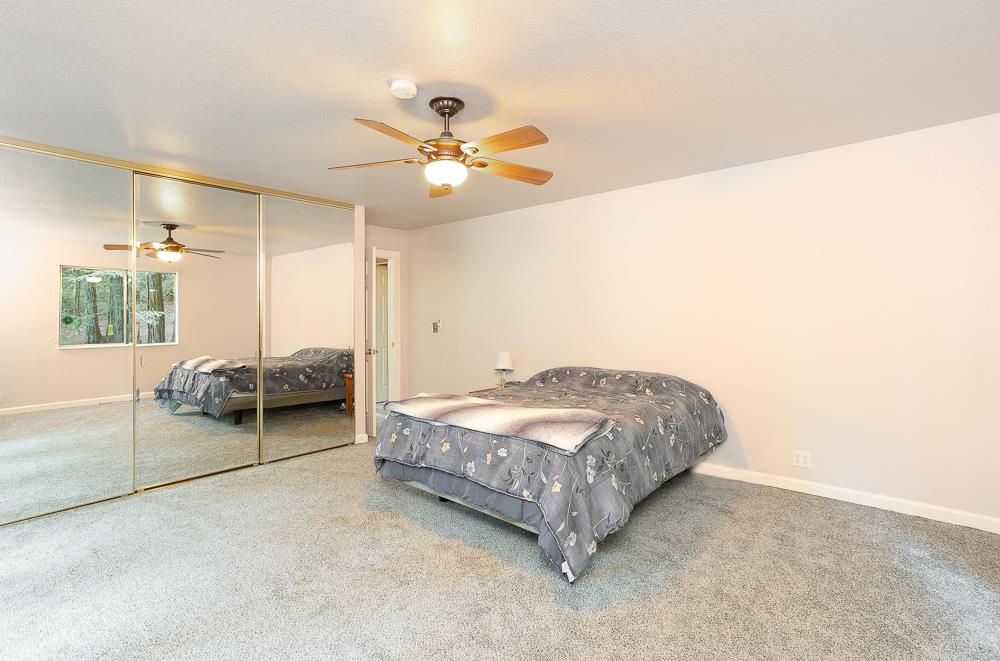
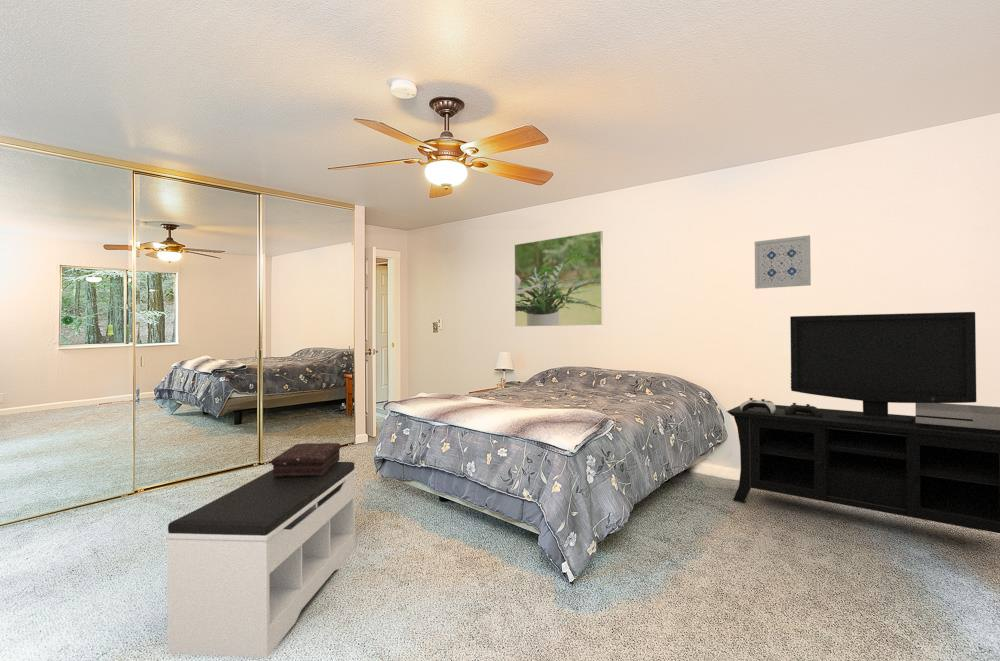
+ wall art [754,234,812,290]
+ media console [726,311,1000,535]
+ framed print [514,230,604,327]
+ decorative box [270,442,342,477]
+ bench [165,461,357,659]
